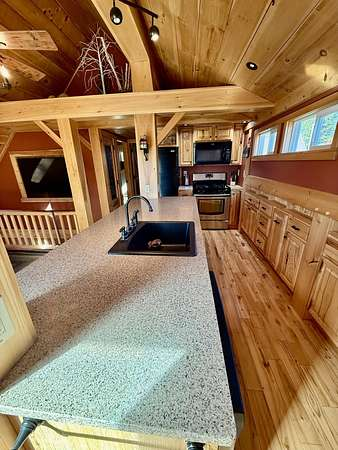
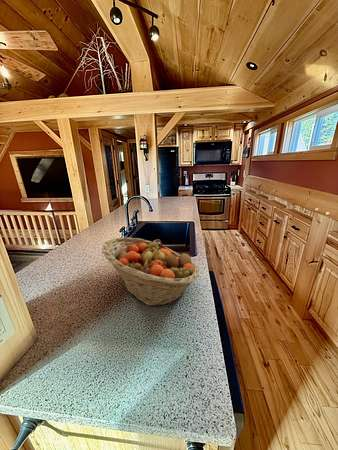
+ fruit basket [101,236,200,307]
